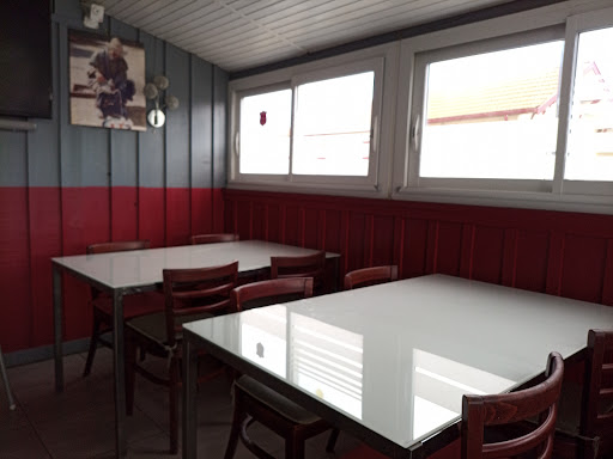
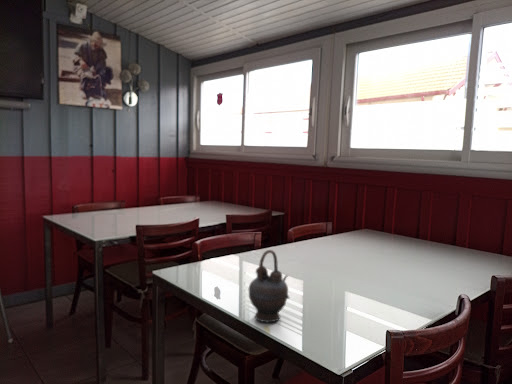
+ teapot [248,249,290,323]
